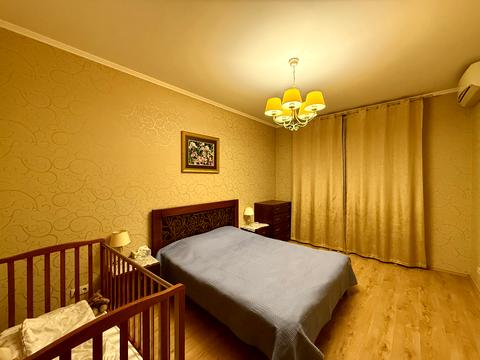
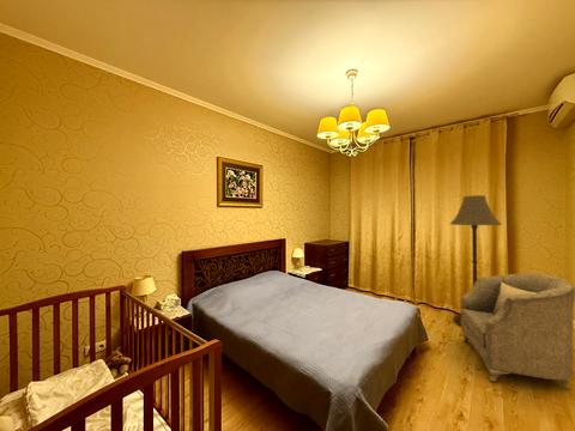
+ armchair [460,273,575,391]
+ floor lamp [449,194,503,327]
